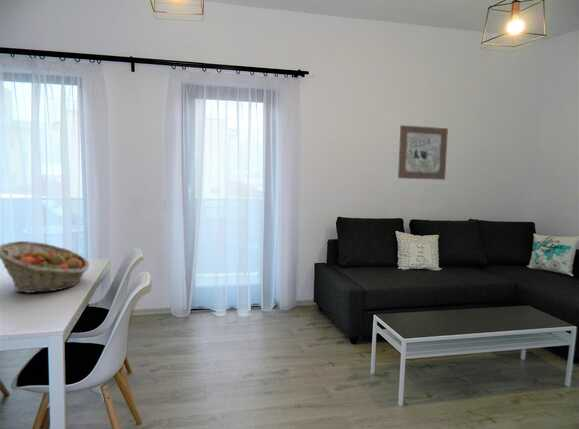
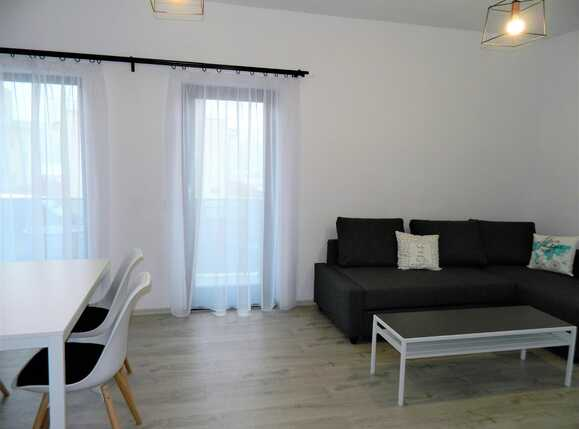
- wall art [397,124,449,181]
- fruit basket [0,240,90,294]
